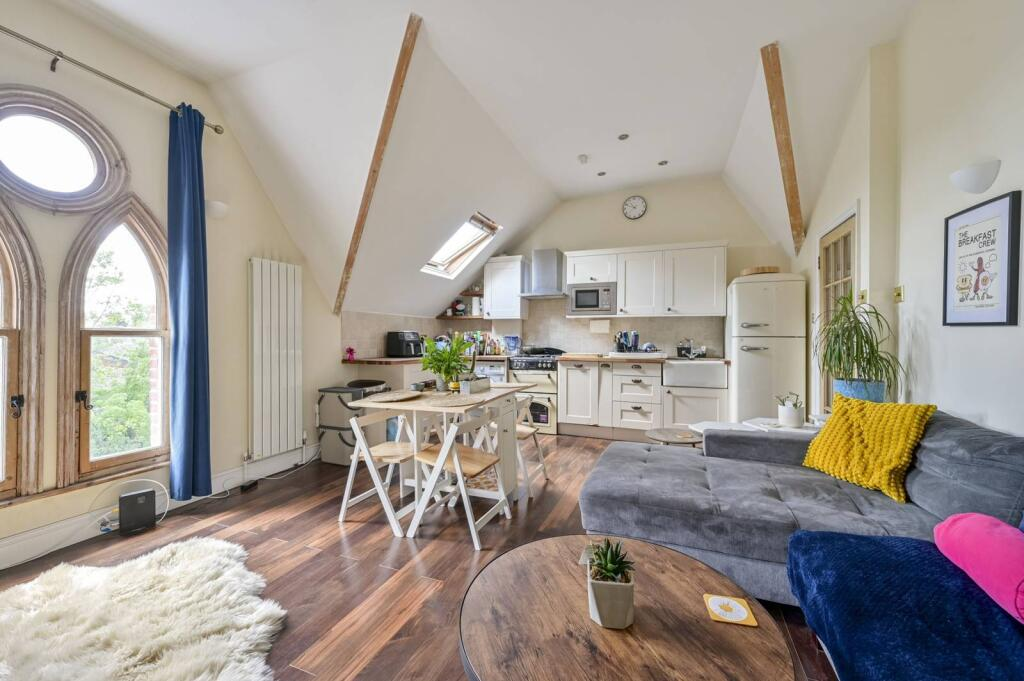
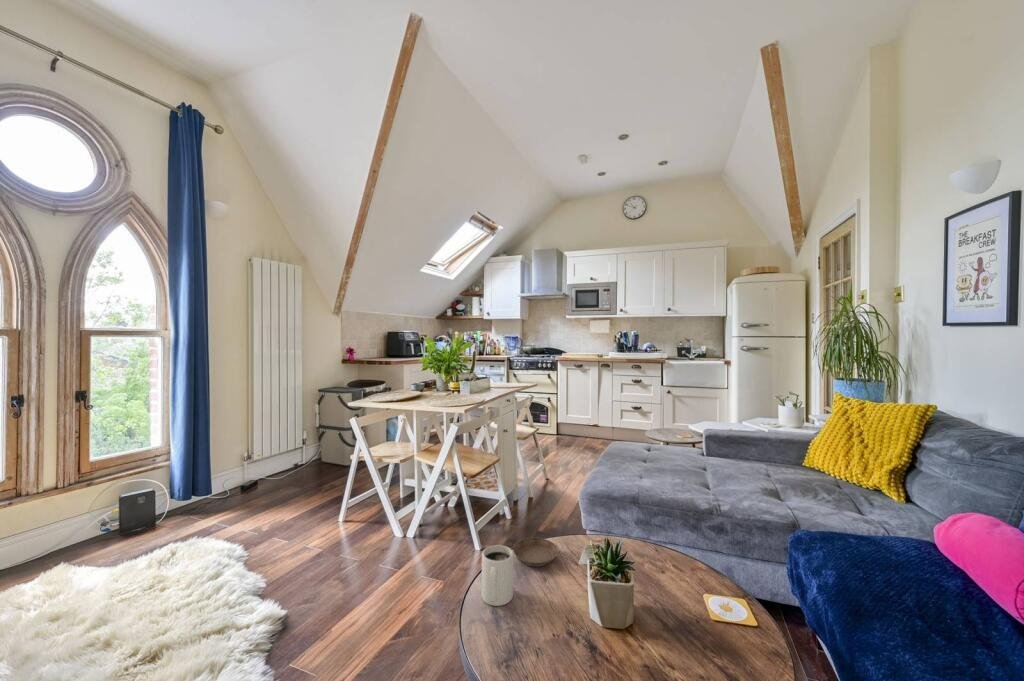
+ mug [481,544,514,607]
+ saucer [512,537,559,567]
